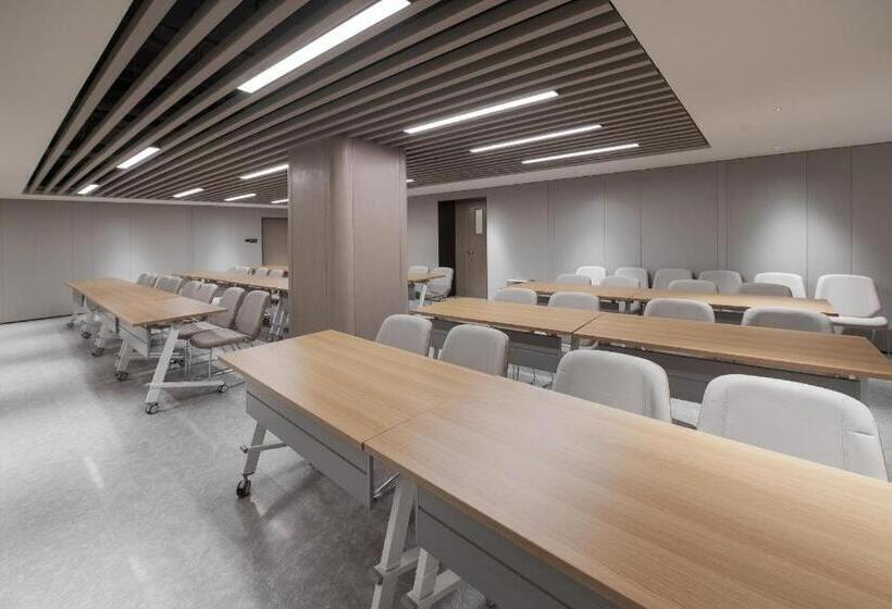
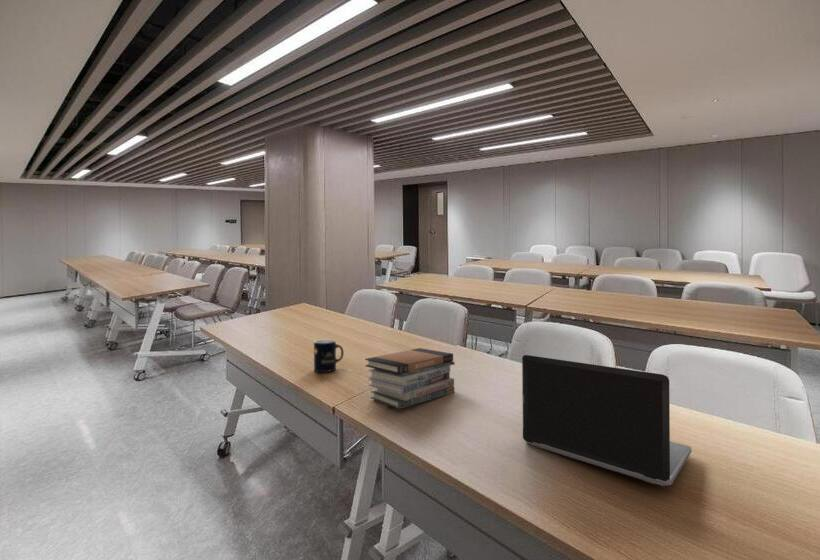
+ laptop computer [521,354,692,487]
+ mug [313,339,345,373]
+ book stack [364,347,456,410]
